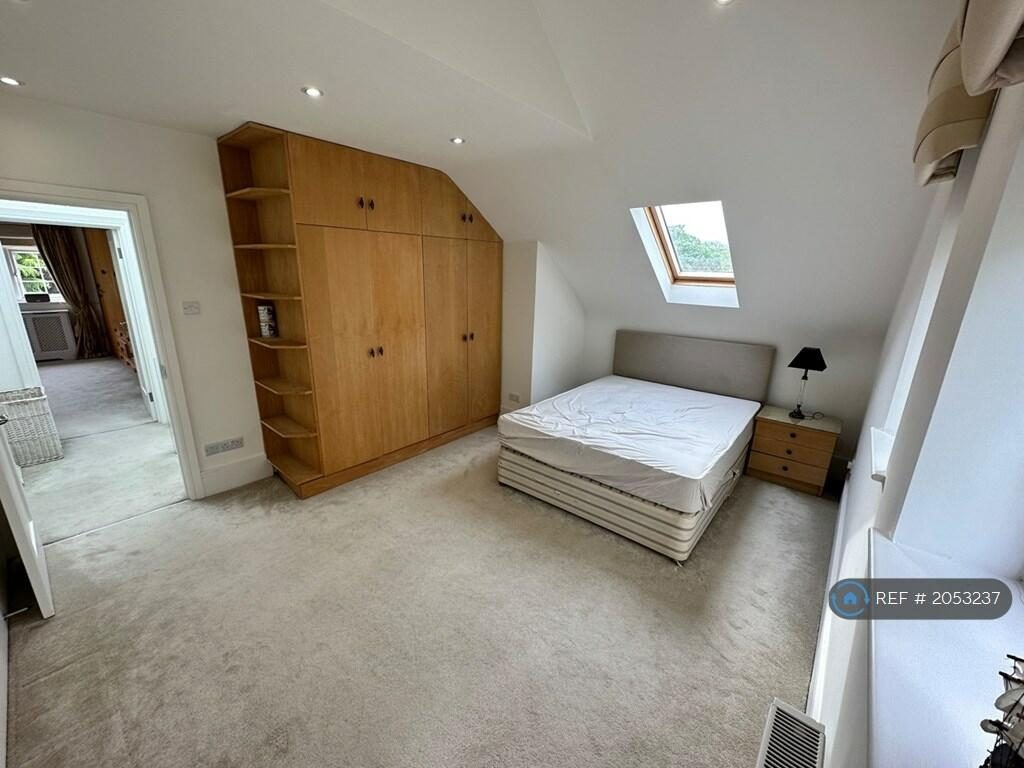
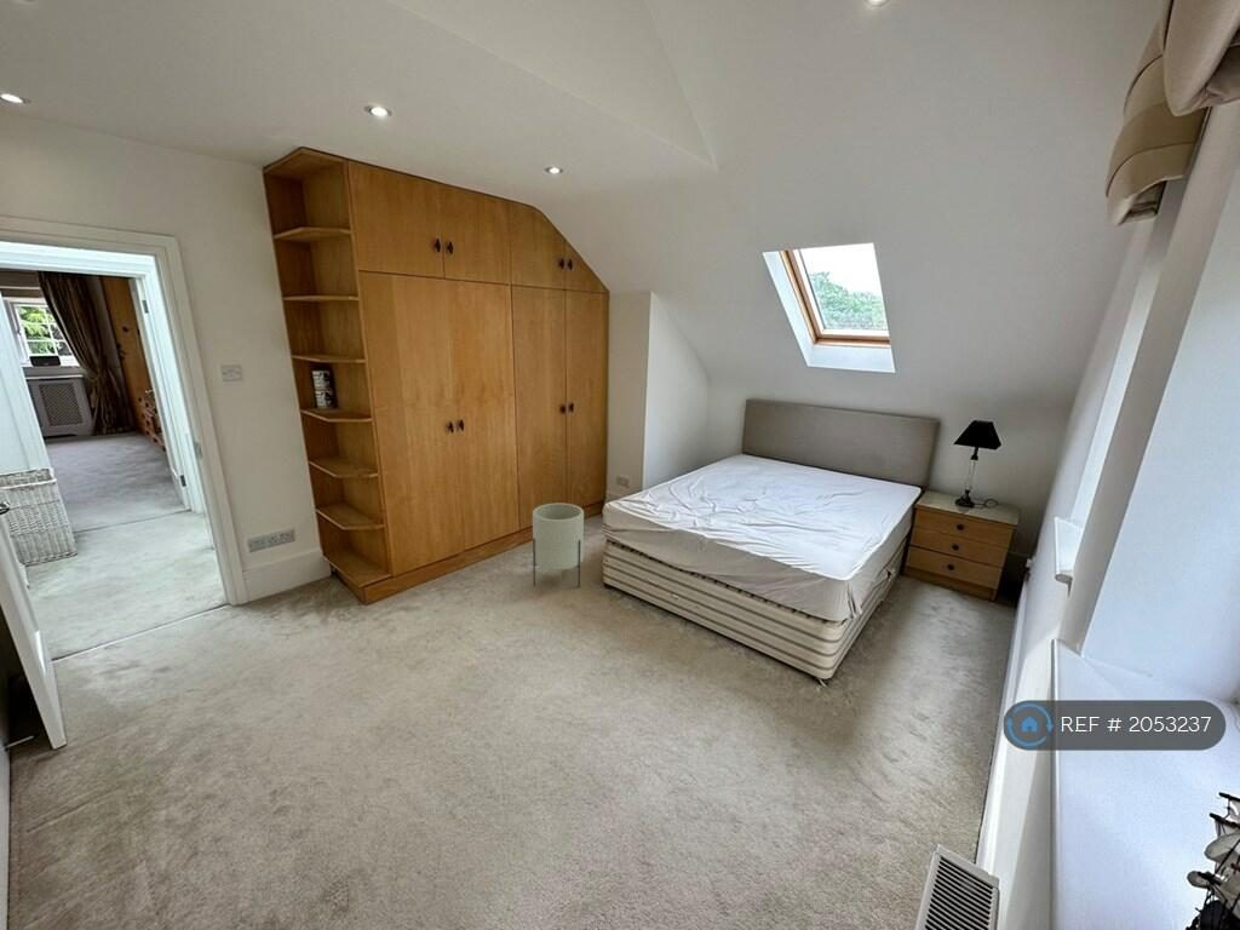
+ planter [532,503,585,589]
